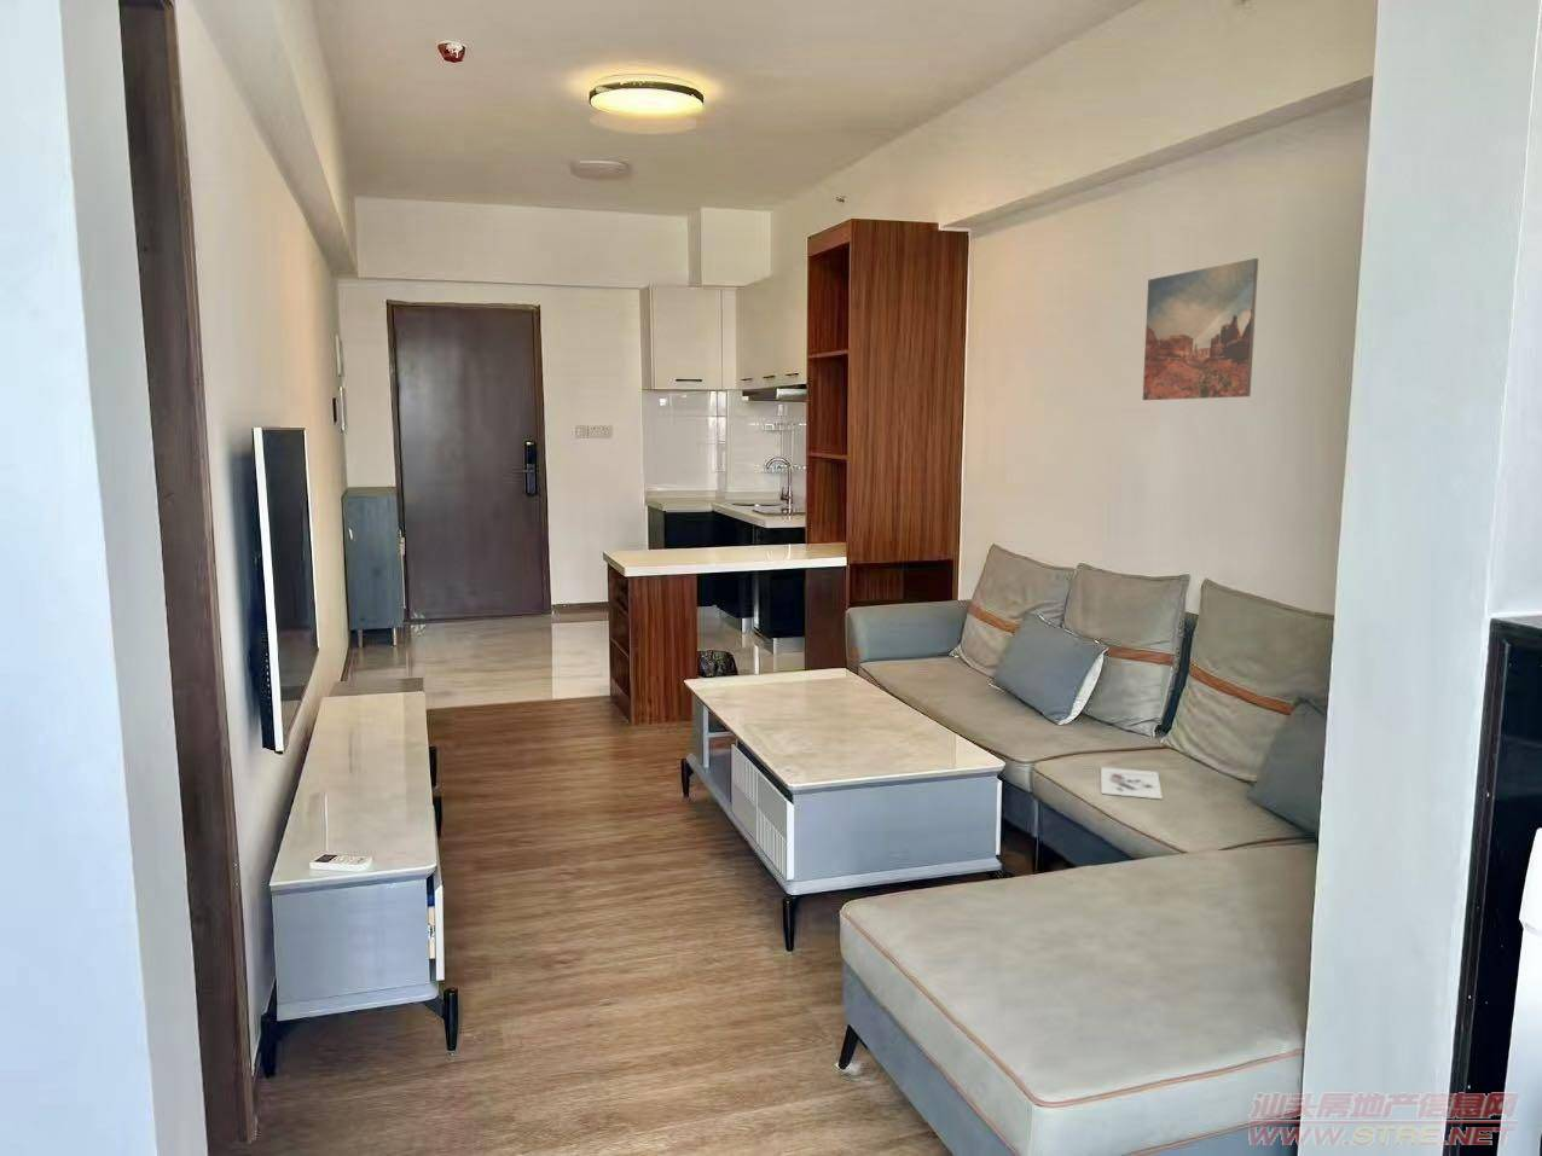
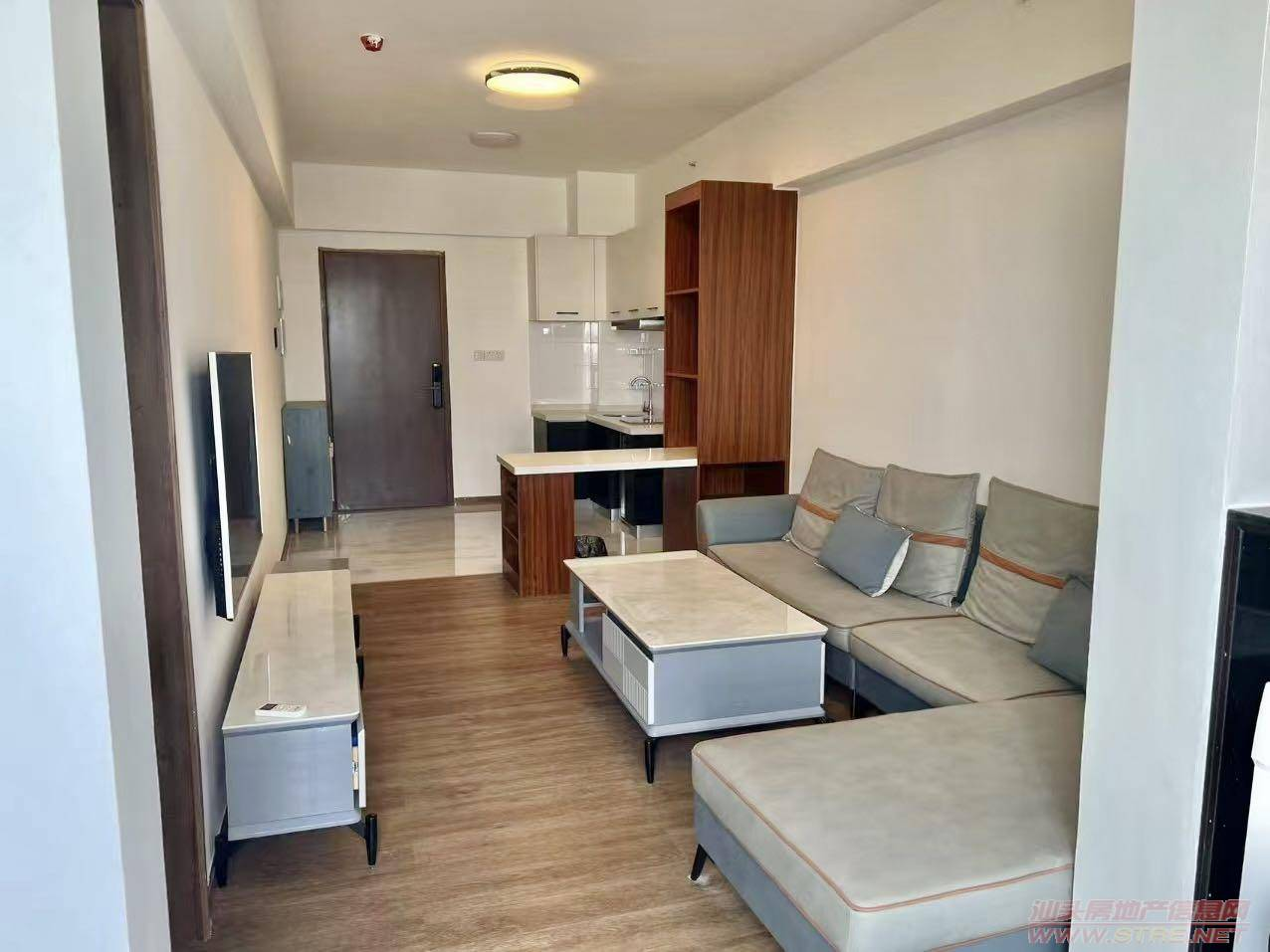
- wall art [1143,257,1259,401]
- architectural model [1100,766,1163,800]
